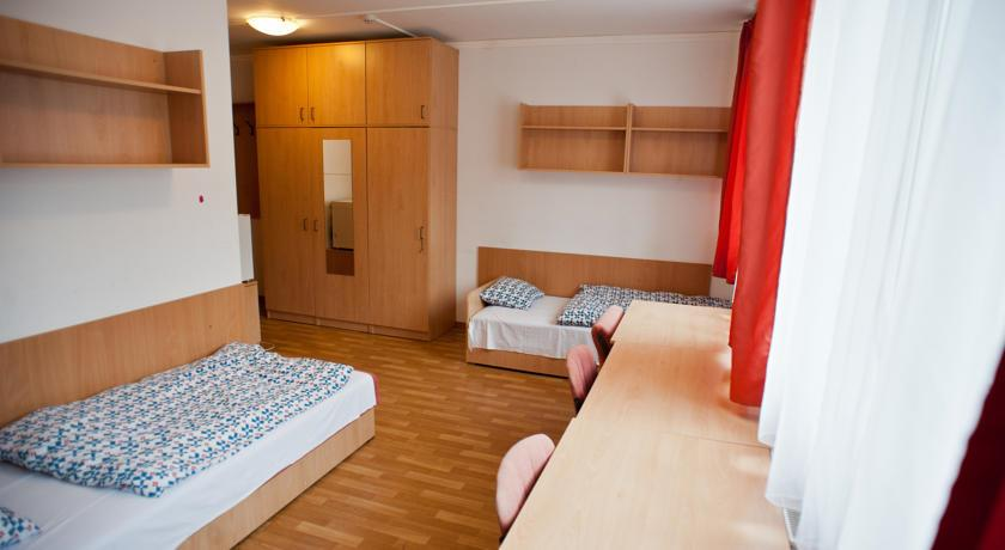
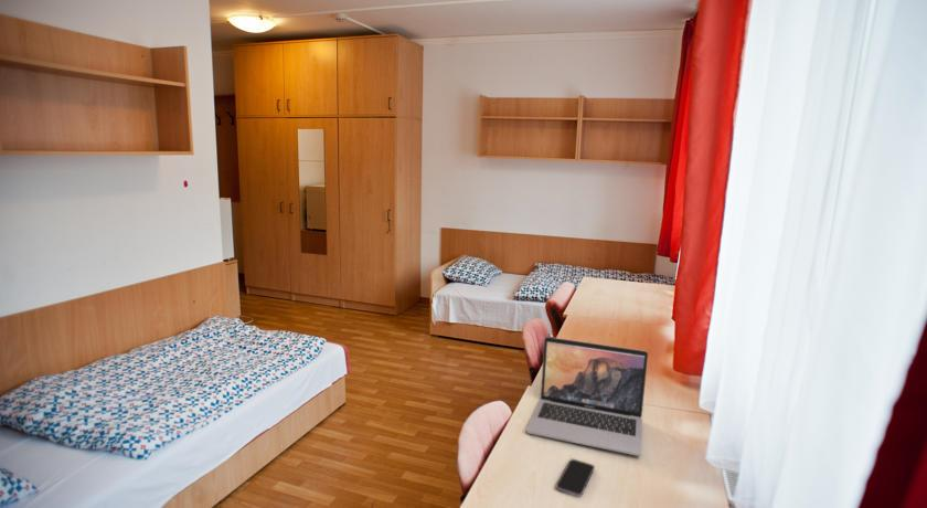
+ smartphone [555,458,596,498]
+ laptop [525,336,649,457]
